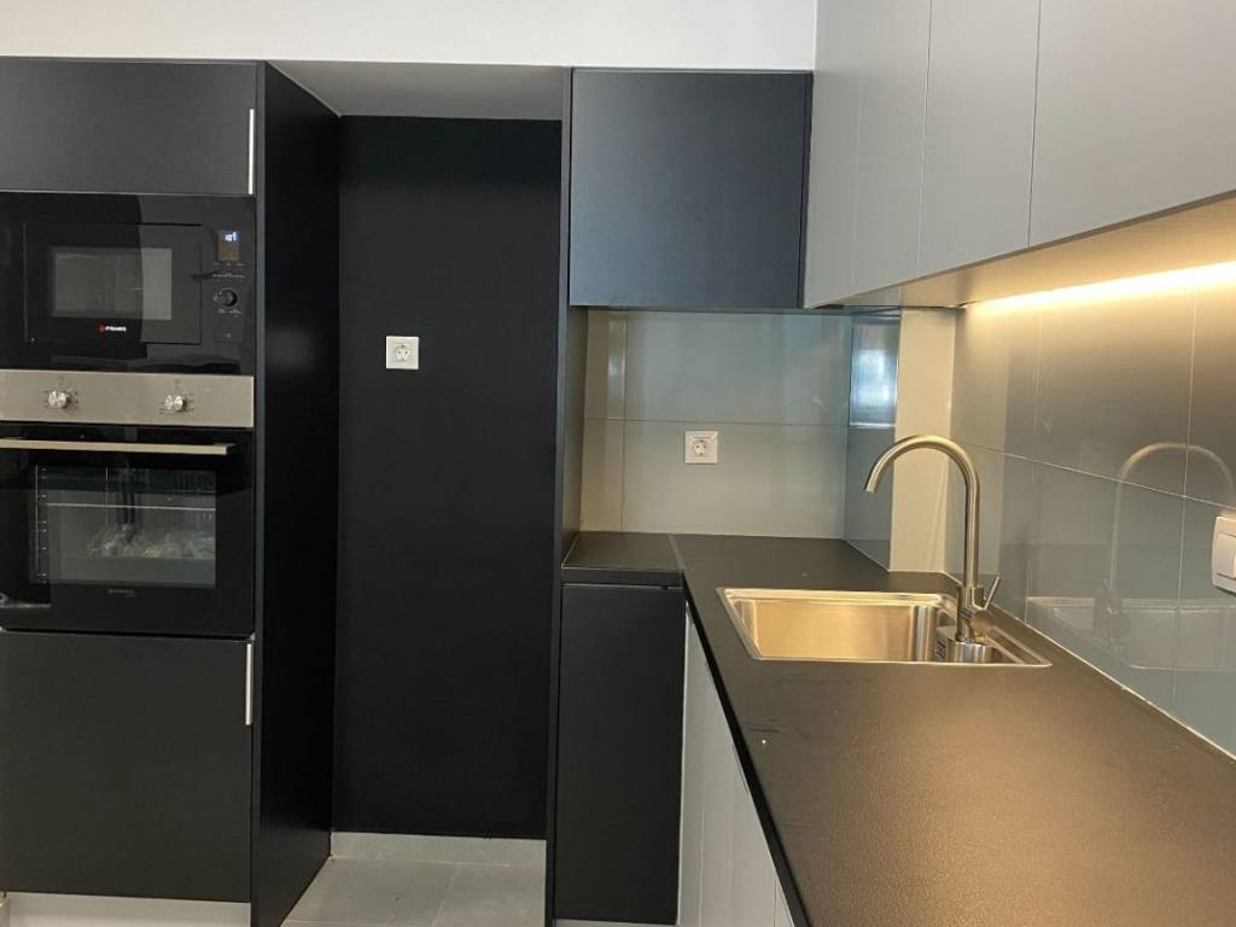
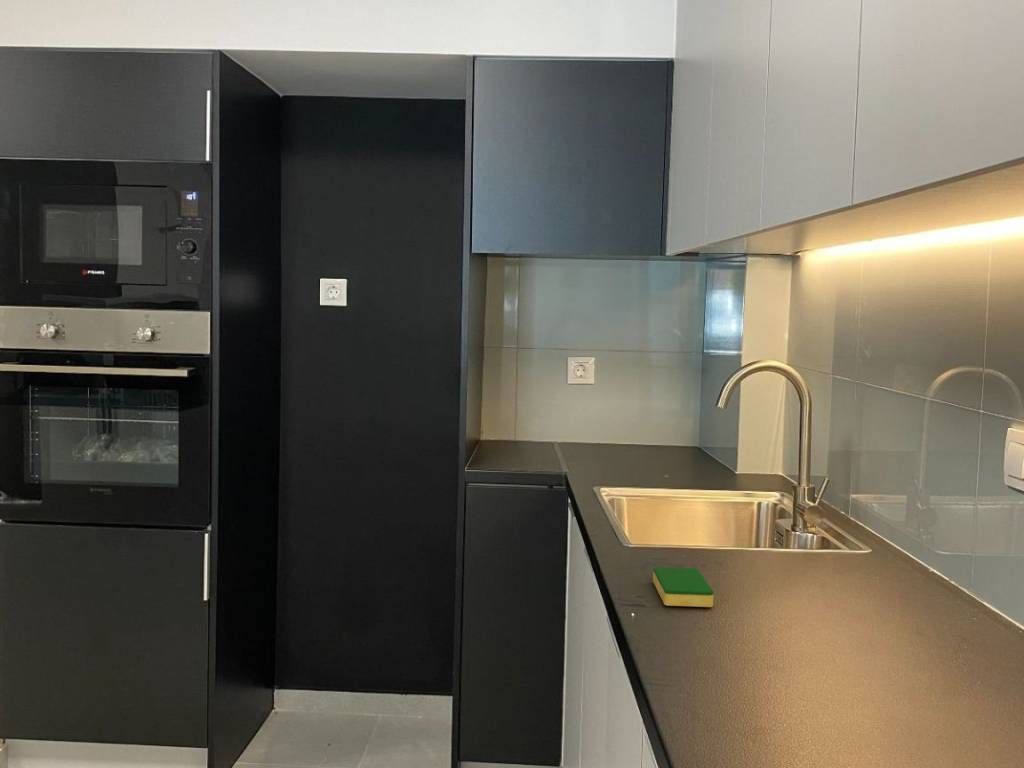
+ dish sponge [652,566,715,608]
